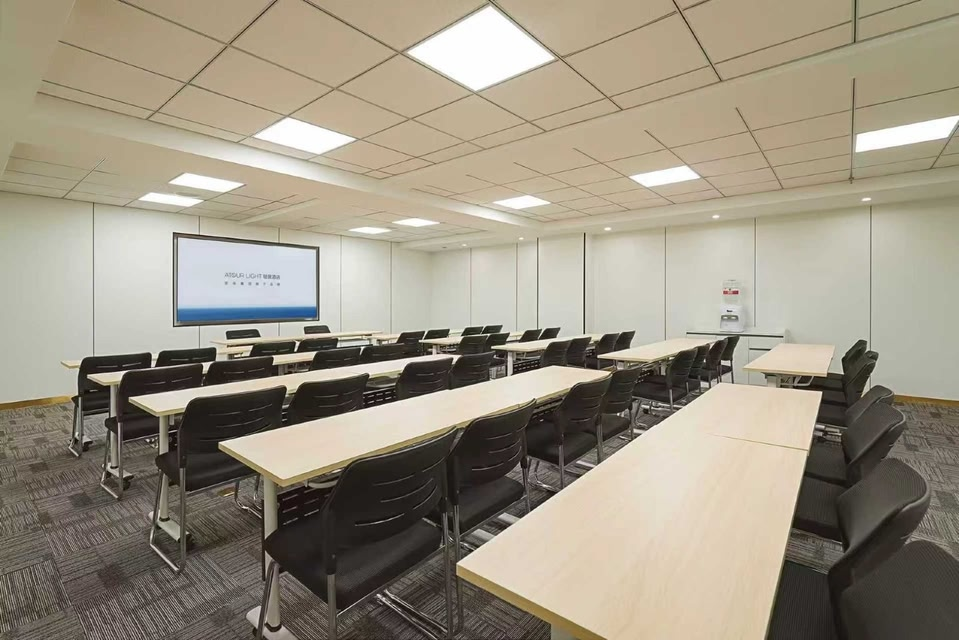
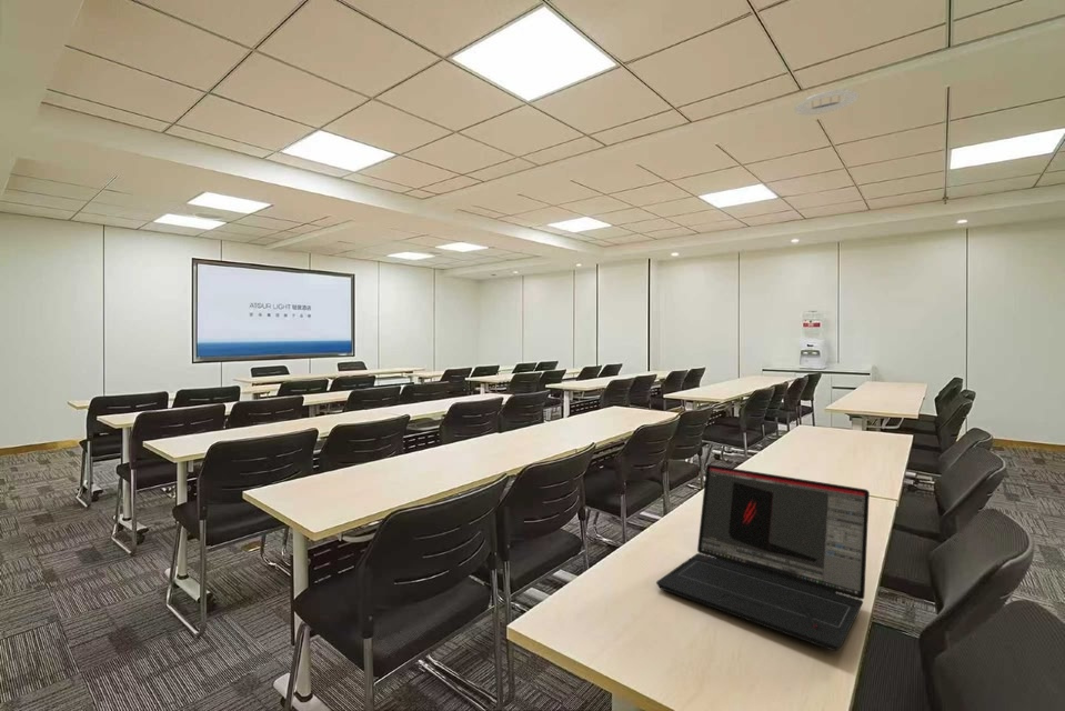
+ ceiling vent [793,88,860,116]
+ laptop [655,463,871,652]
